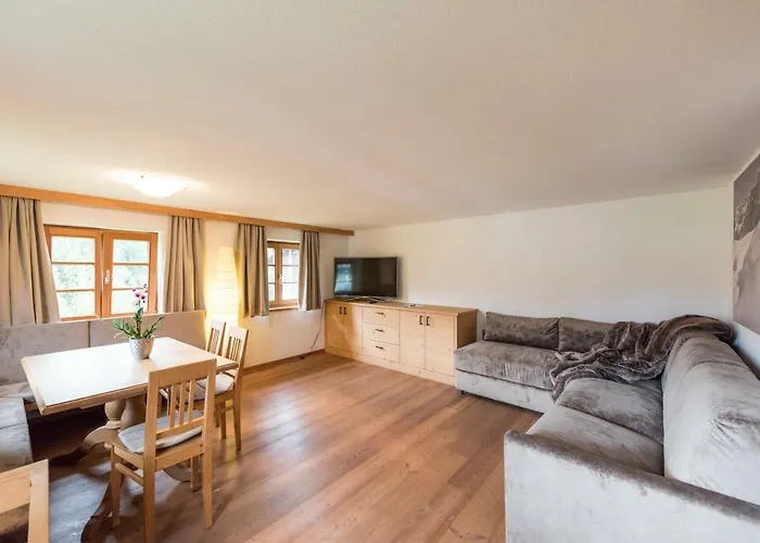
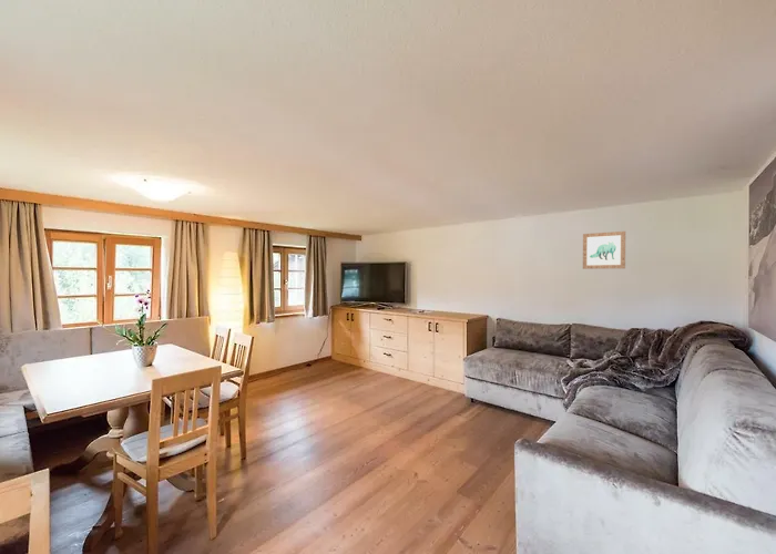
+ wall art [582,230,626,270]
